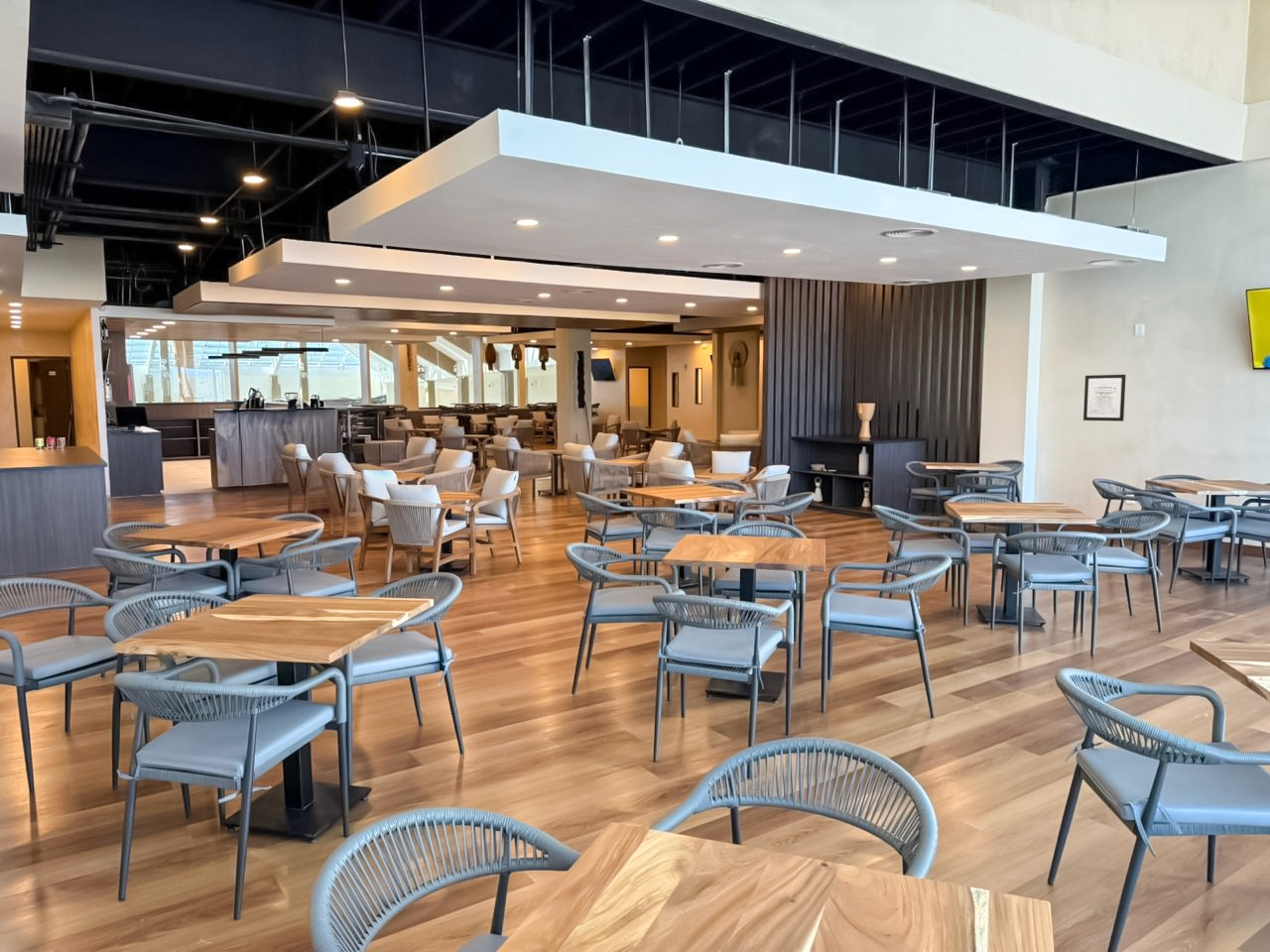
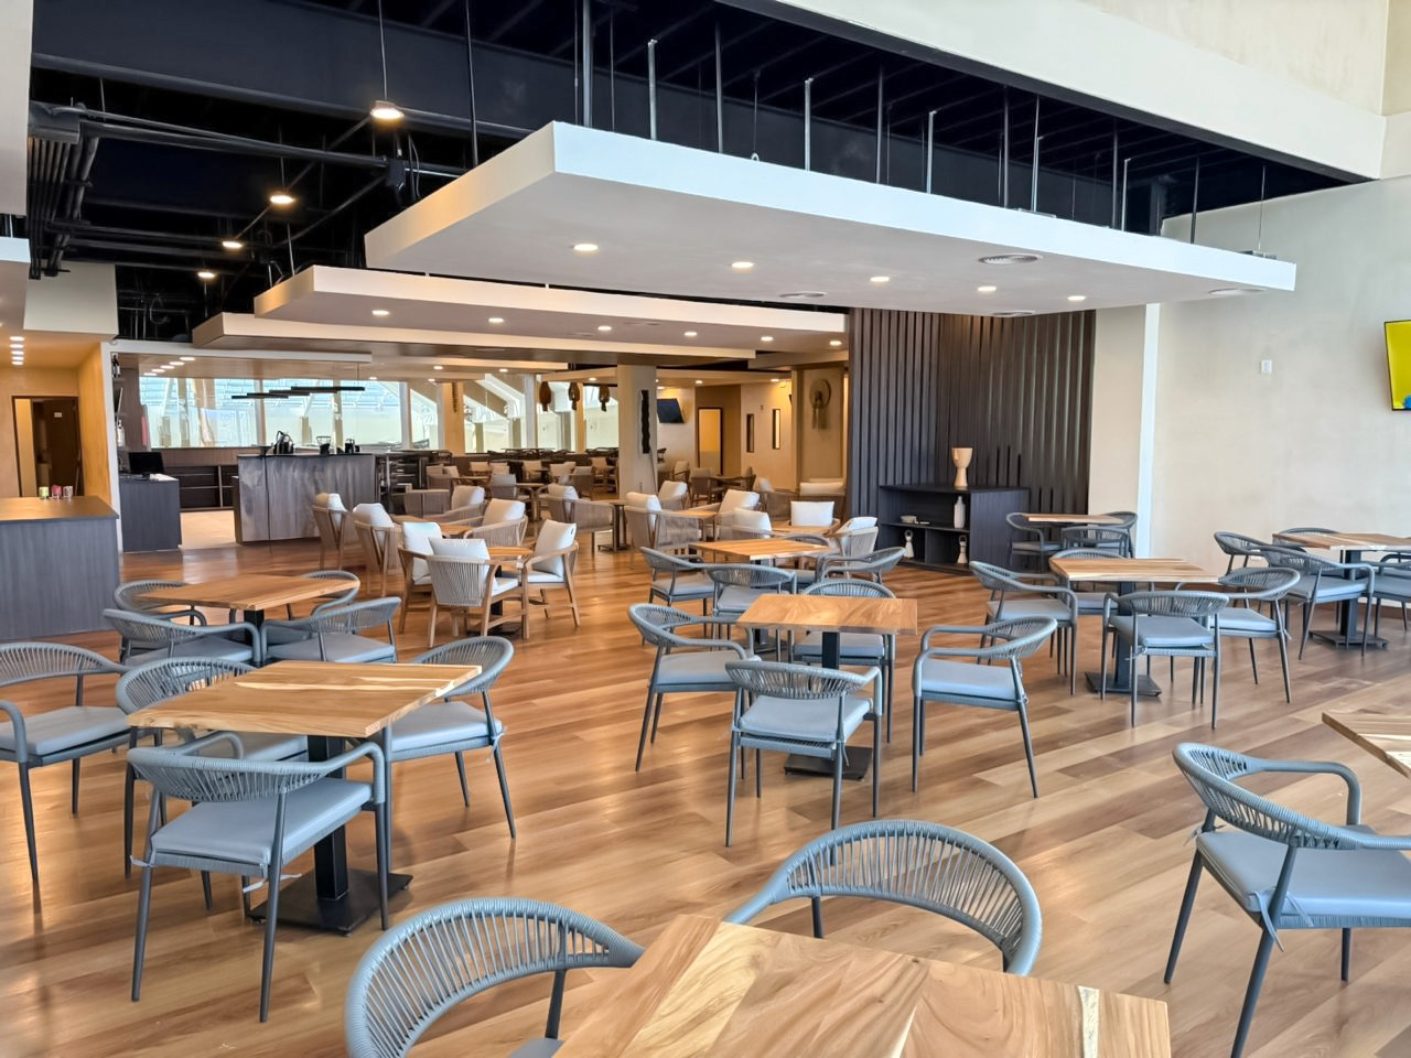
- wall art [1082,374,1127,422]
